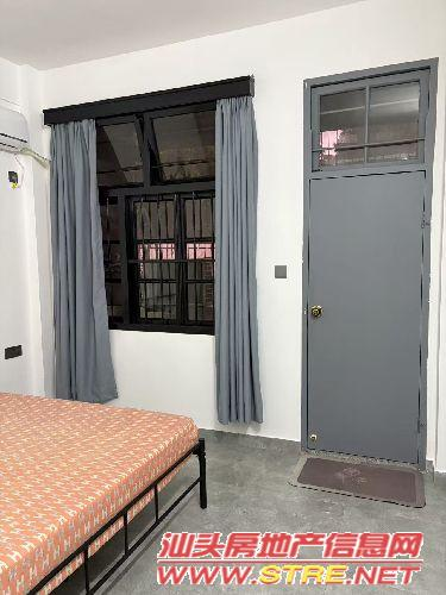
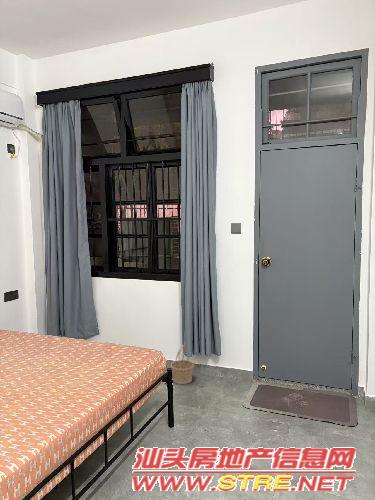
+ basket [170,344,195,385]
